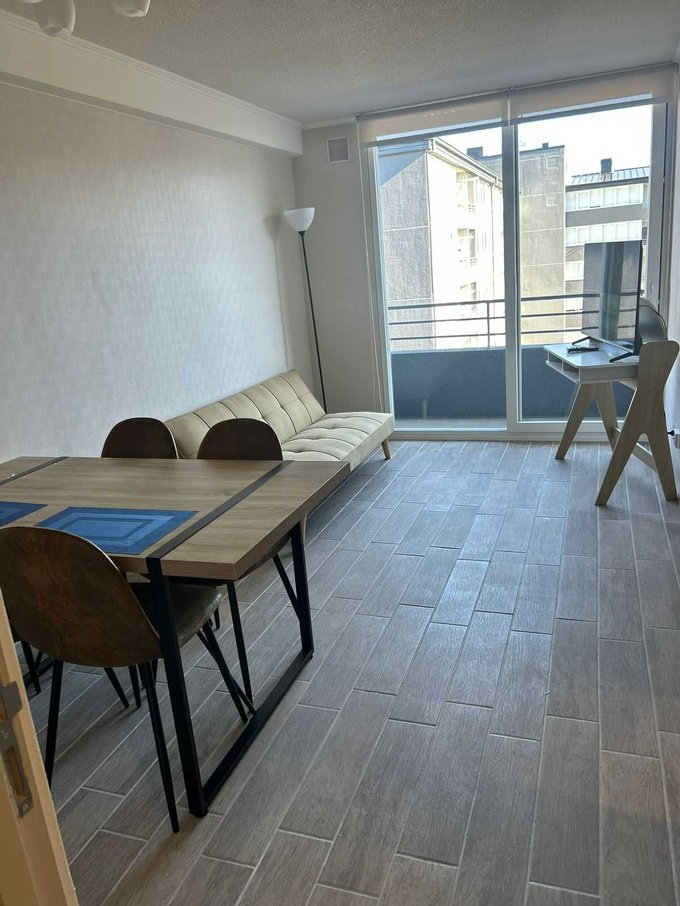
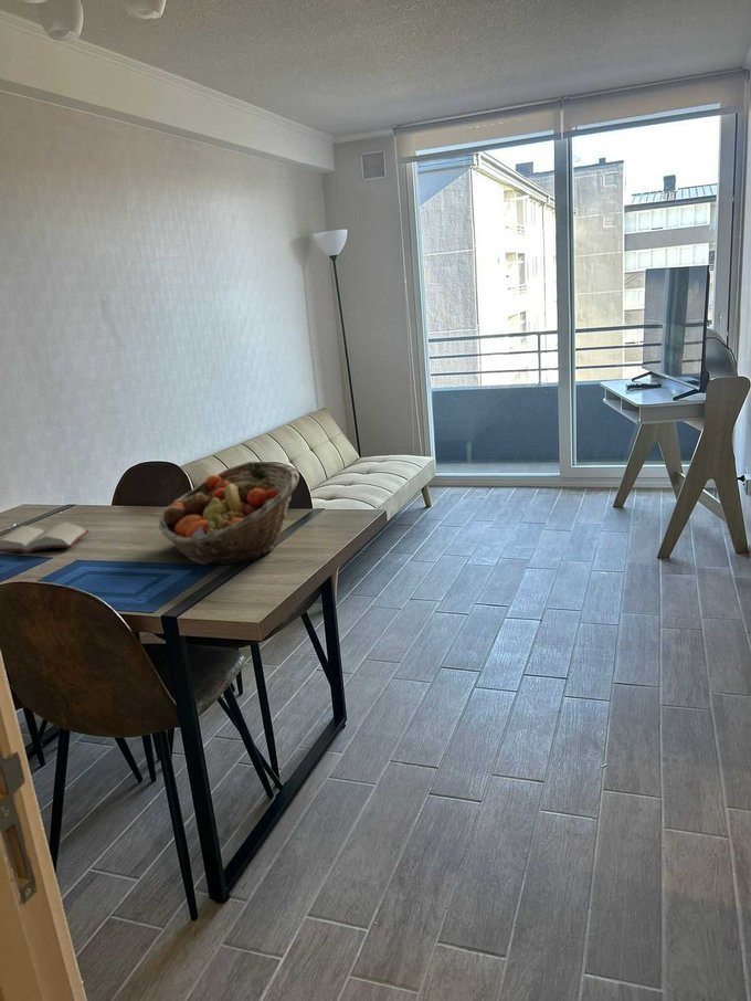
+ hardback book [0,521,91,555]
+ fruit basket [158,461,300,566]
